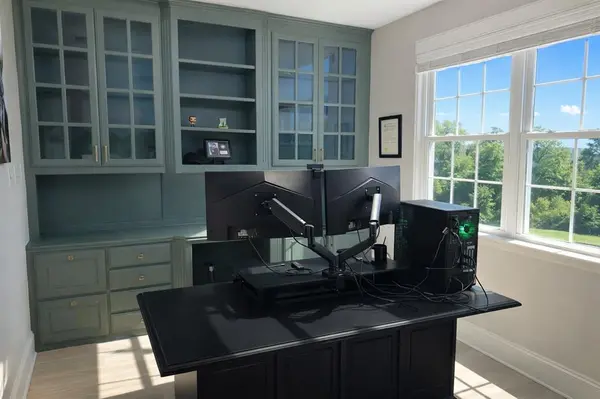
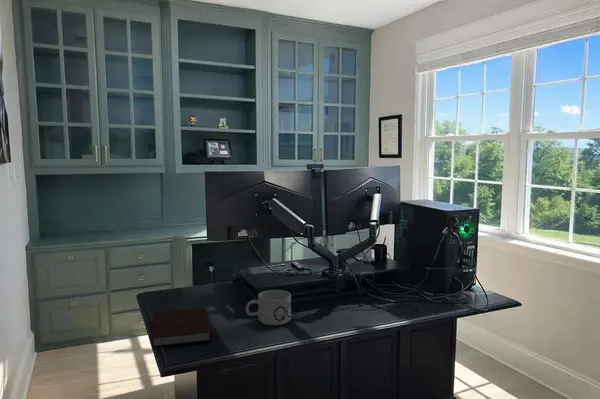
+ notebook [151,307,212,348]
+ mug [245,289,292,326]
